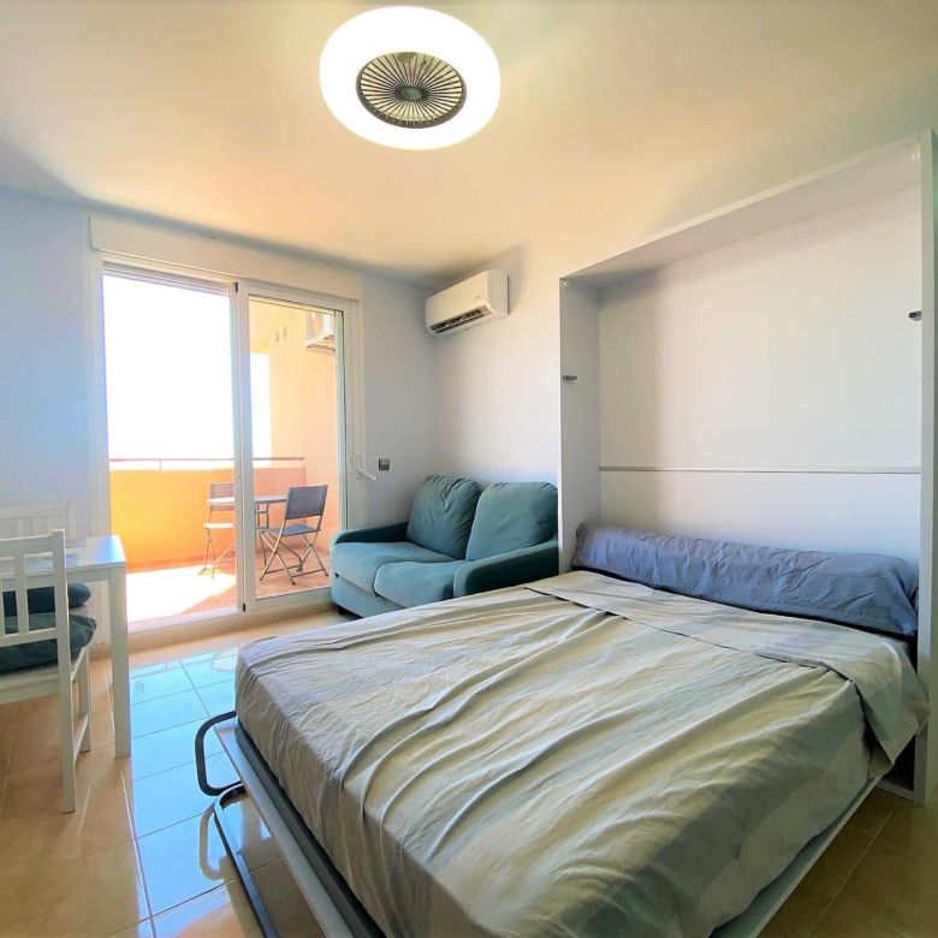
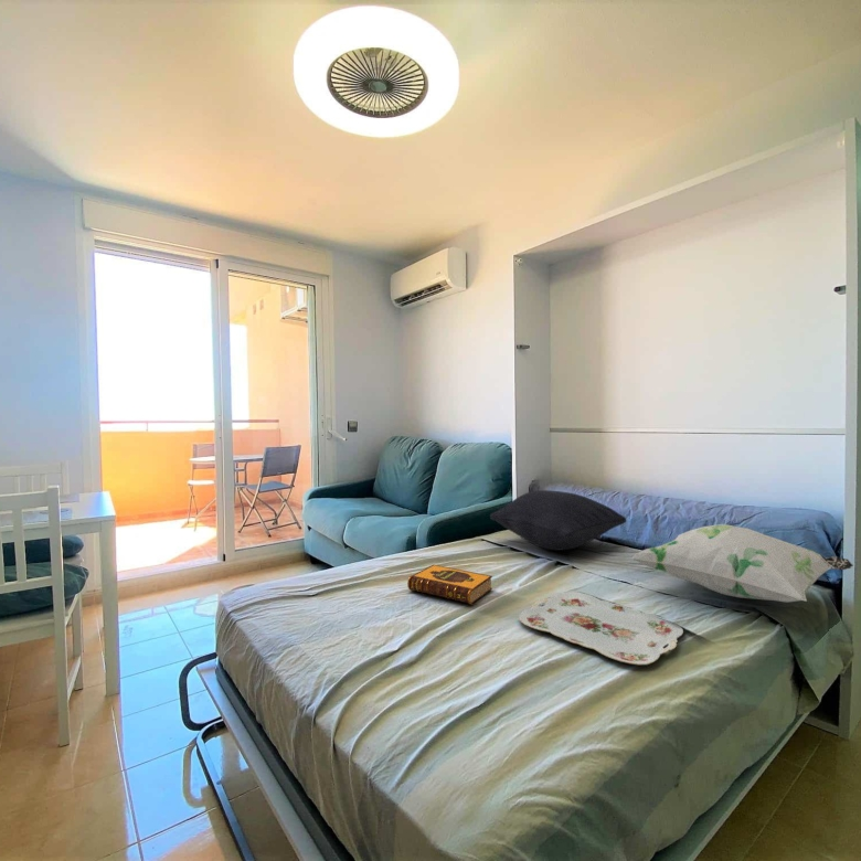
+ hardback book [406,564,493,606]
+ pillow [489,489,627,552]
+ serving tray [518,592,684,666]
+ decorative pillow [630,523,854,603]
